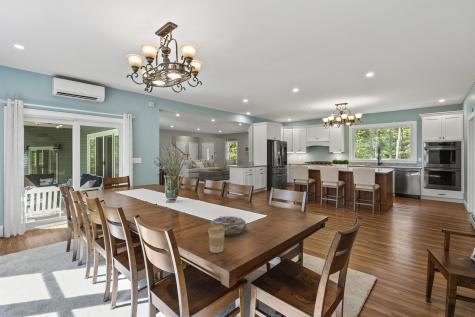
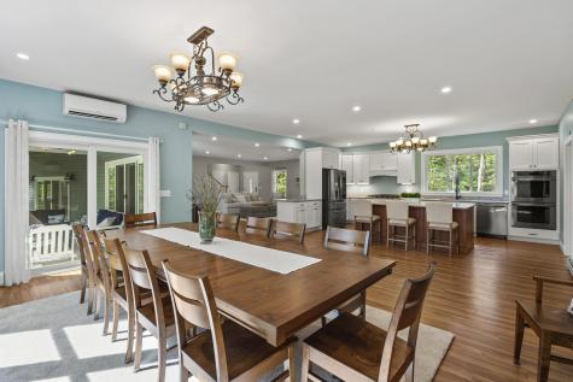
- decorative bowl [210,215,248,236]
- coffee cup [207,225,225,254]
